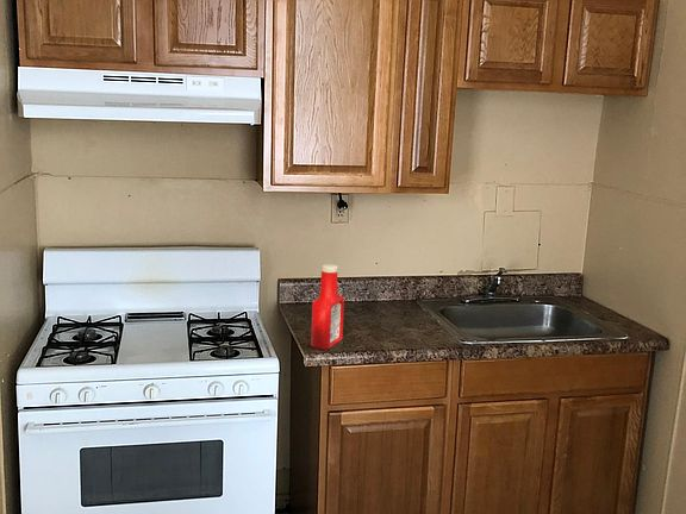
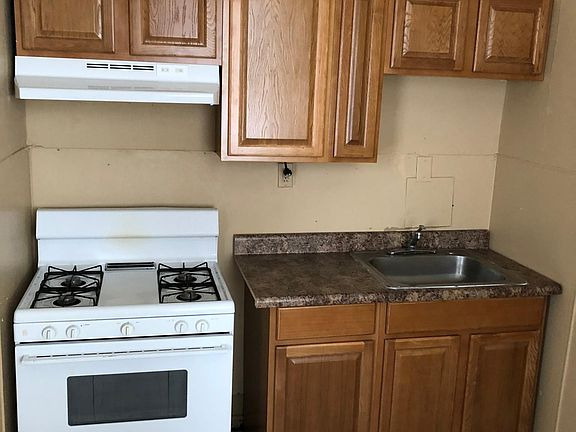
- soap bottle [310,263,345,350]
